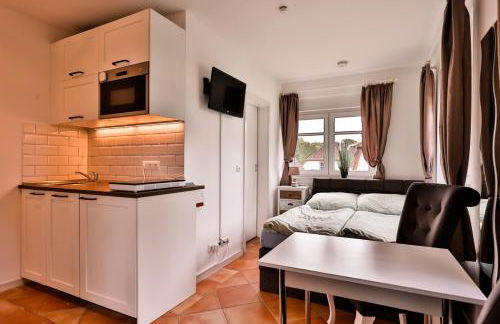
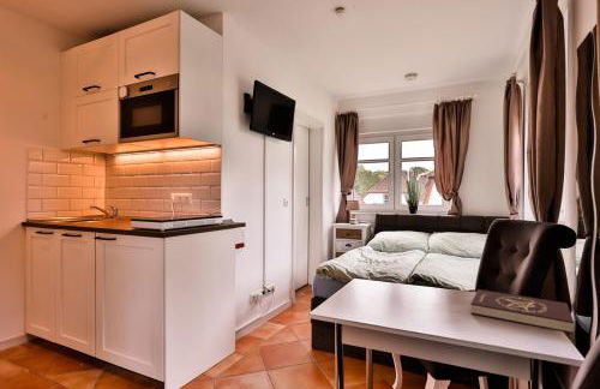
+ book [469,288,575,335]
